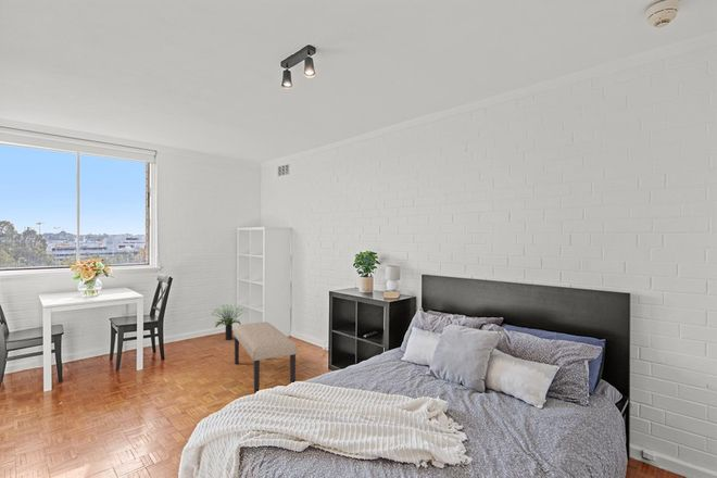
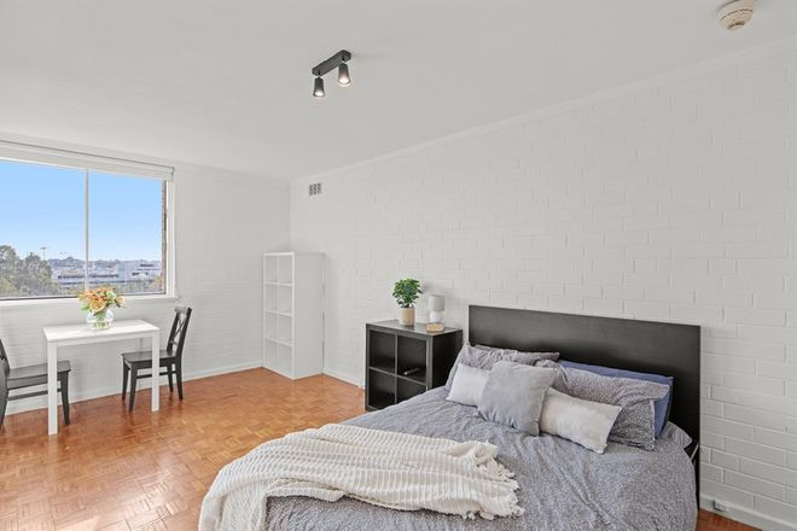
- potted plant [211,302,248,341]
- bench [232,320,298,394]
